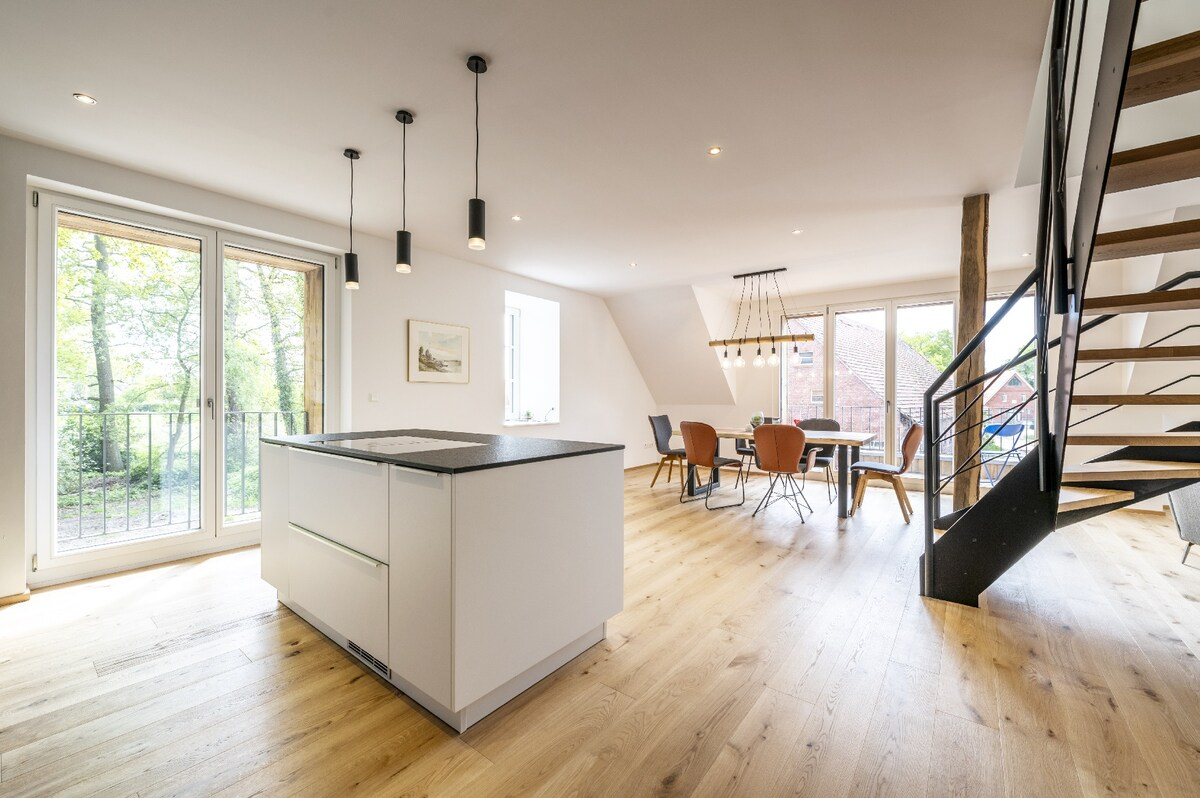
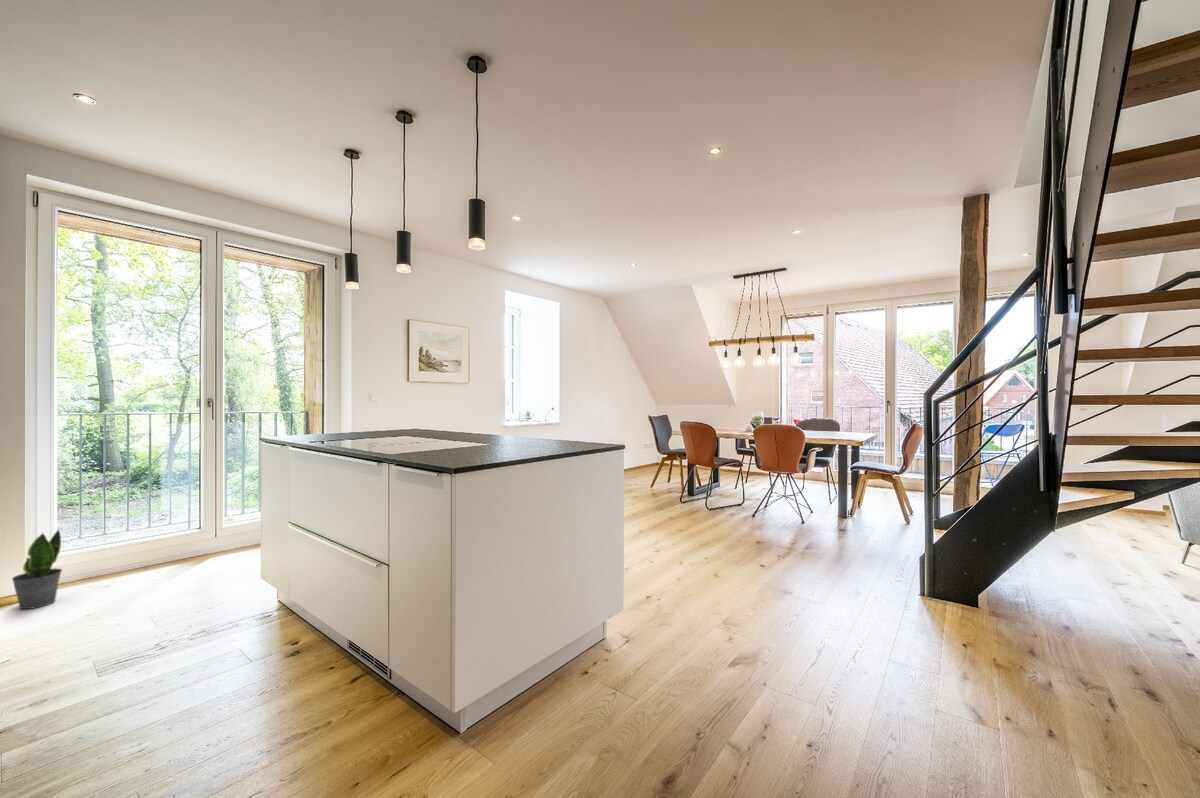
+ potted plant [11,529,63,610]
